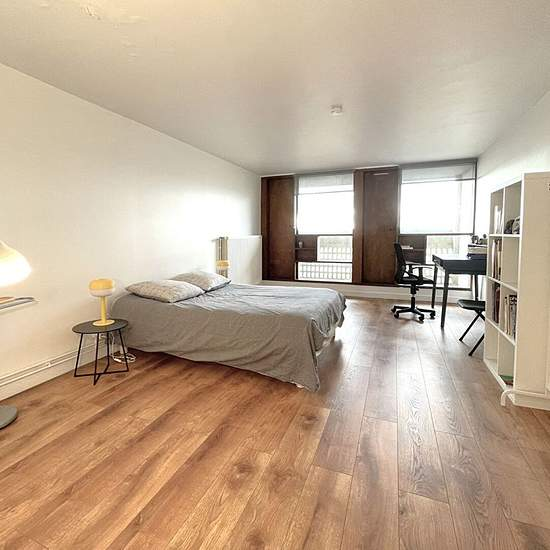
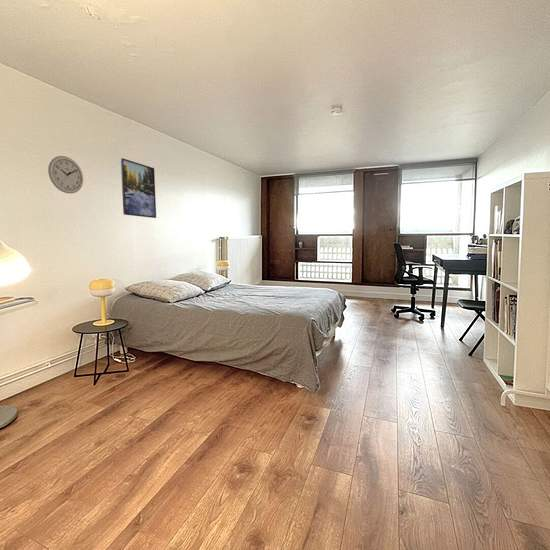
+ wall clock [47,155,84,194]
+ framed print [120,157,157,219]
